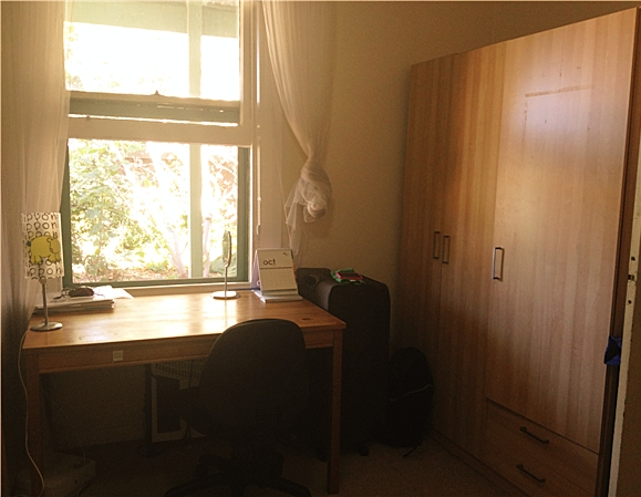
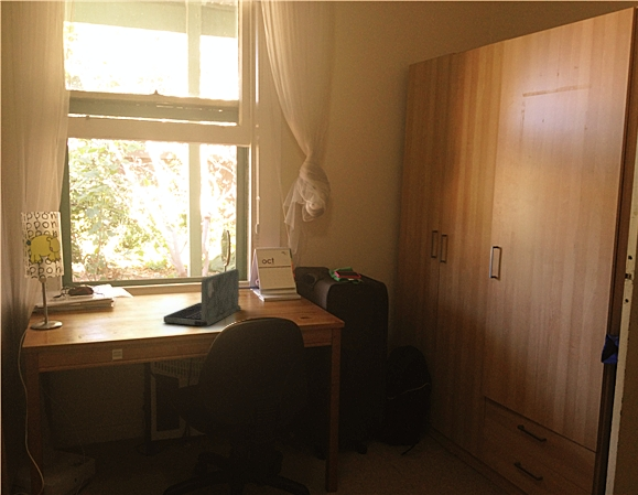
+ laptop [162,268,246,327]
